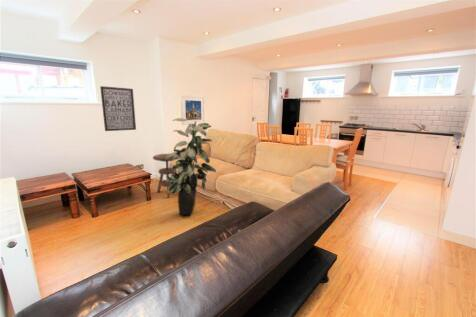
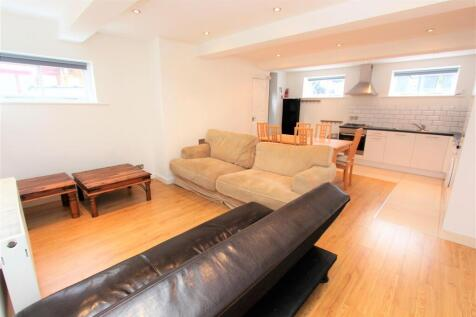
- side table [152,153,177,199]
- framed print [180,94,206,126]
- wall art [99,85,137,132]
- indoor plant [165,117,217,216]
